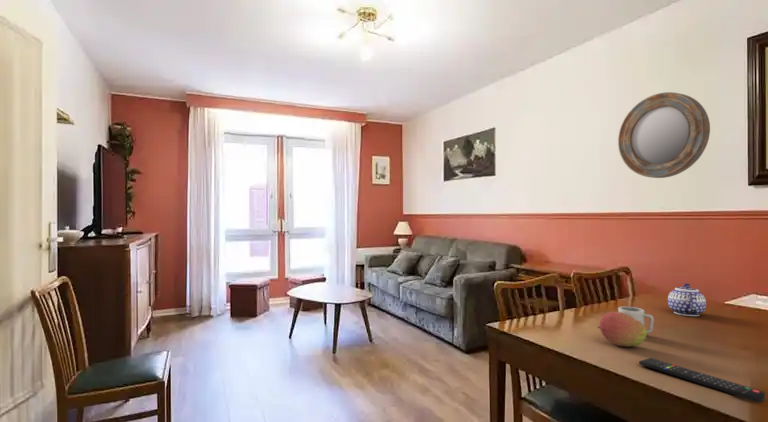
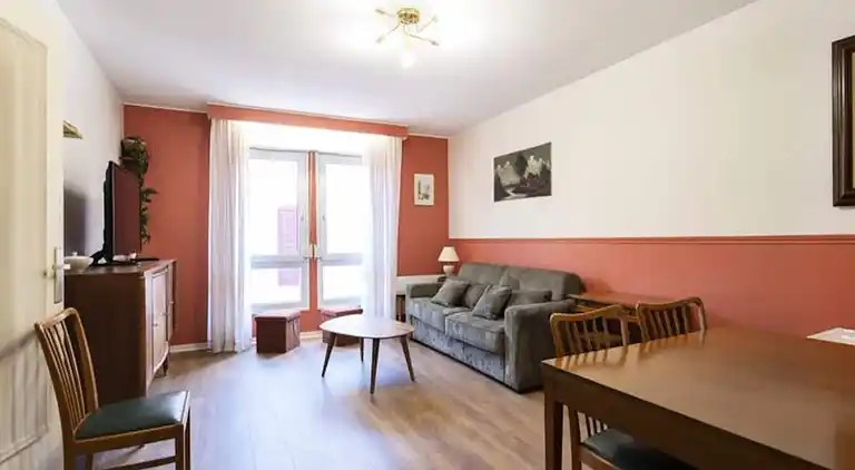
- fruit [597,311,648,347]
- teapot [667,282,707,317]
- home mirror [617,91,711,179]
- remote control [638,357,766,404]
- cup [617,306,655,334]
